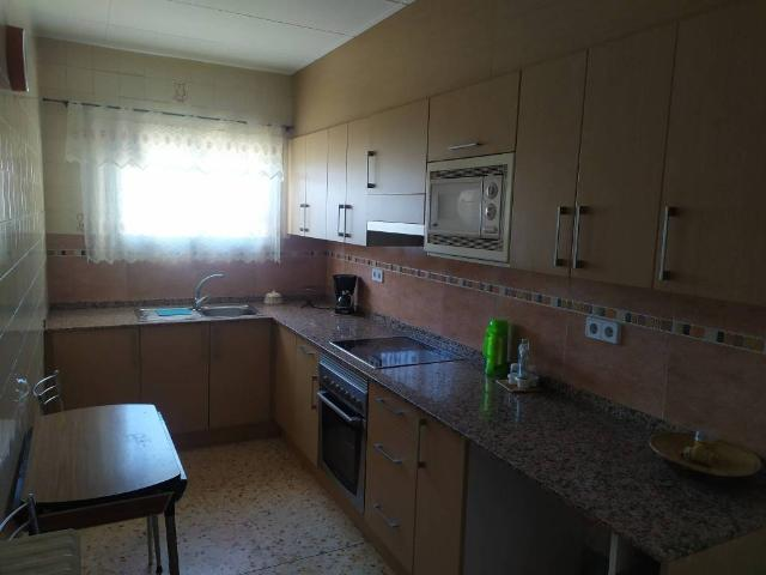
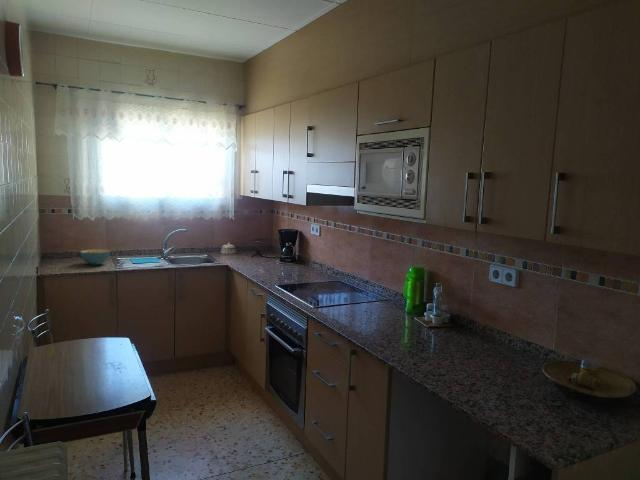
+ cereal bowl [79,248,111,266]
